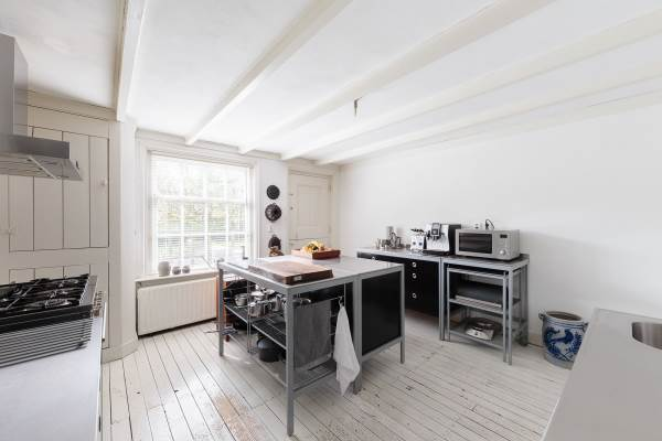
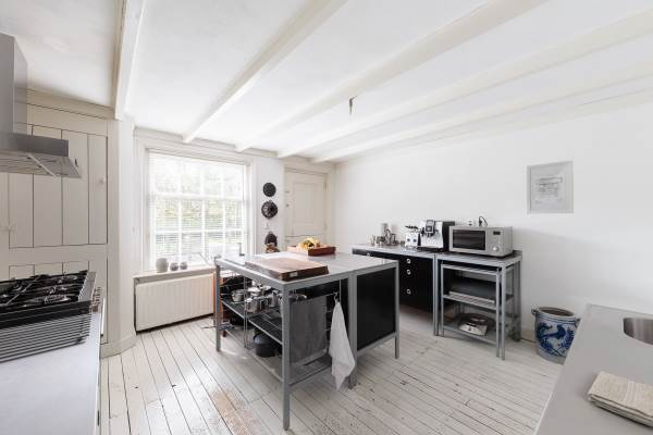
+ wall art [526,160,575,215]
+ washcloth [587,371,653,427]
